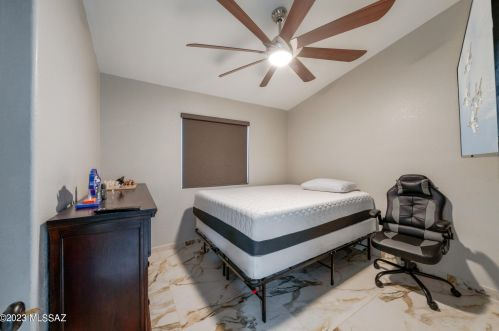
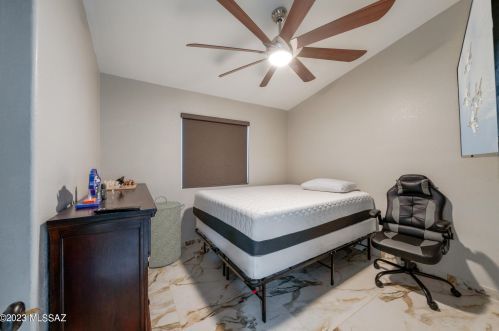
+ laundry hamper [148,195,186,269]
